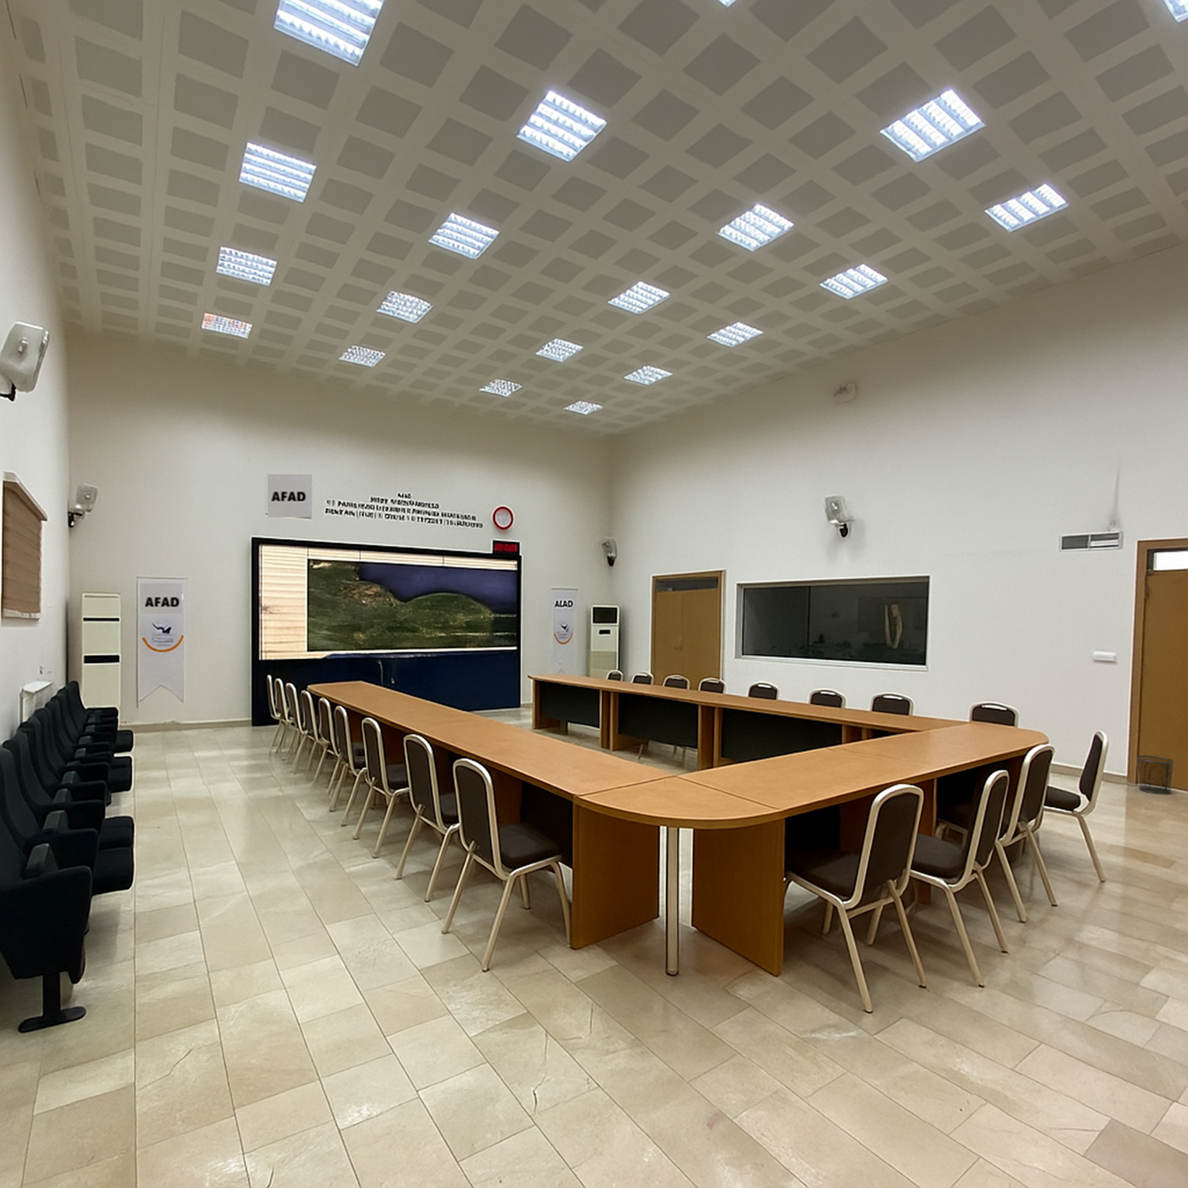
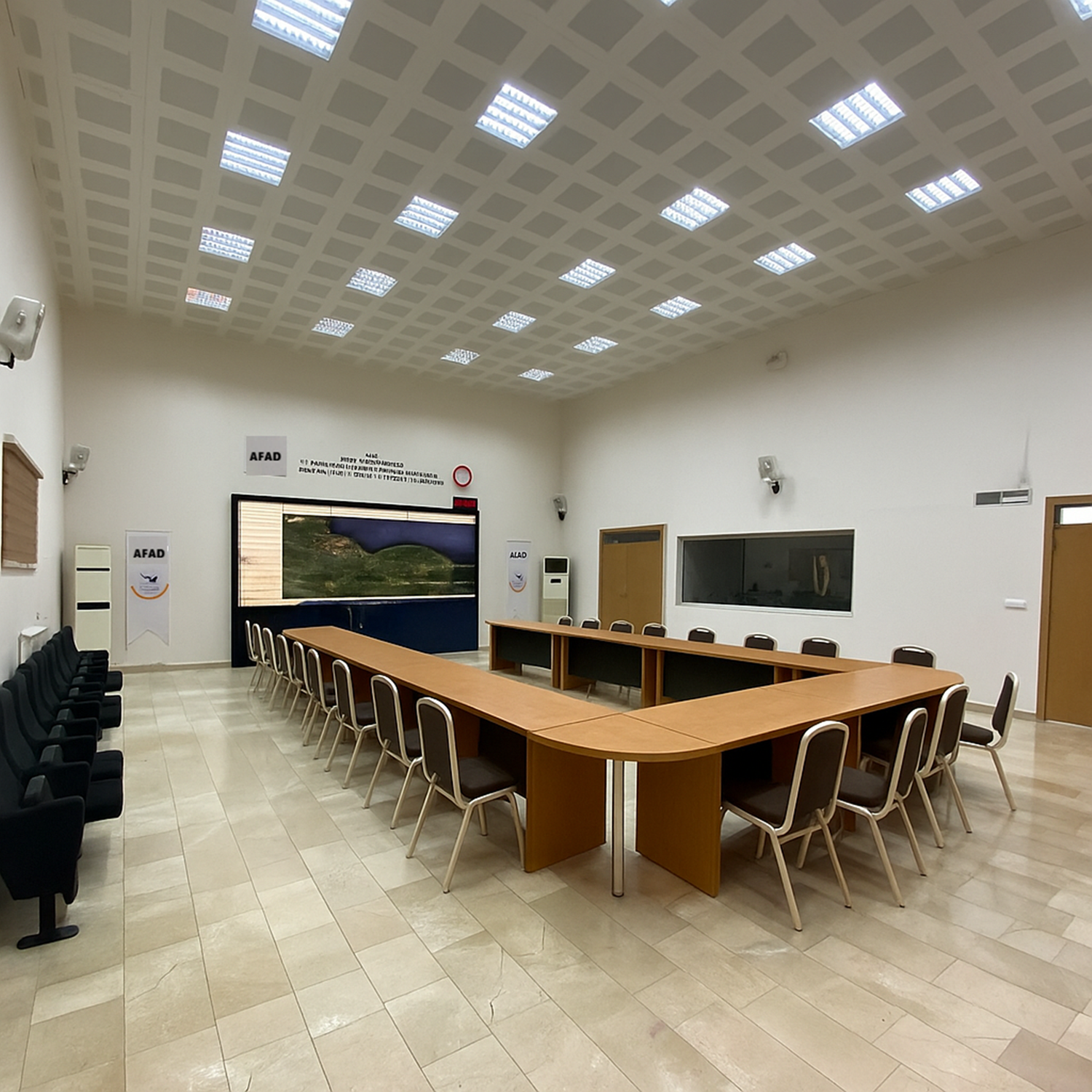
- waste bin [1135,755,1176,795]
